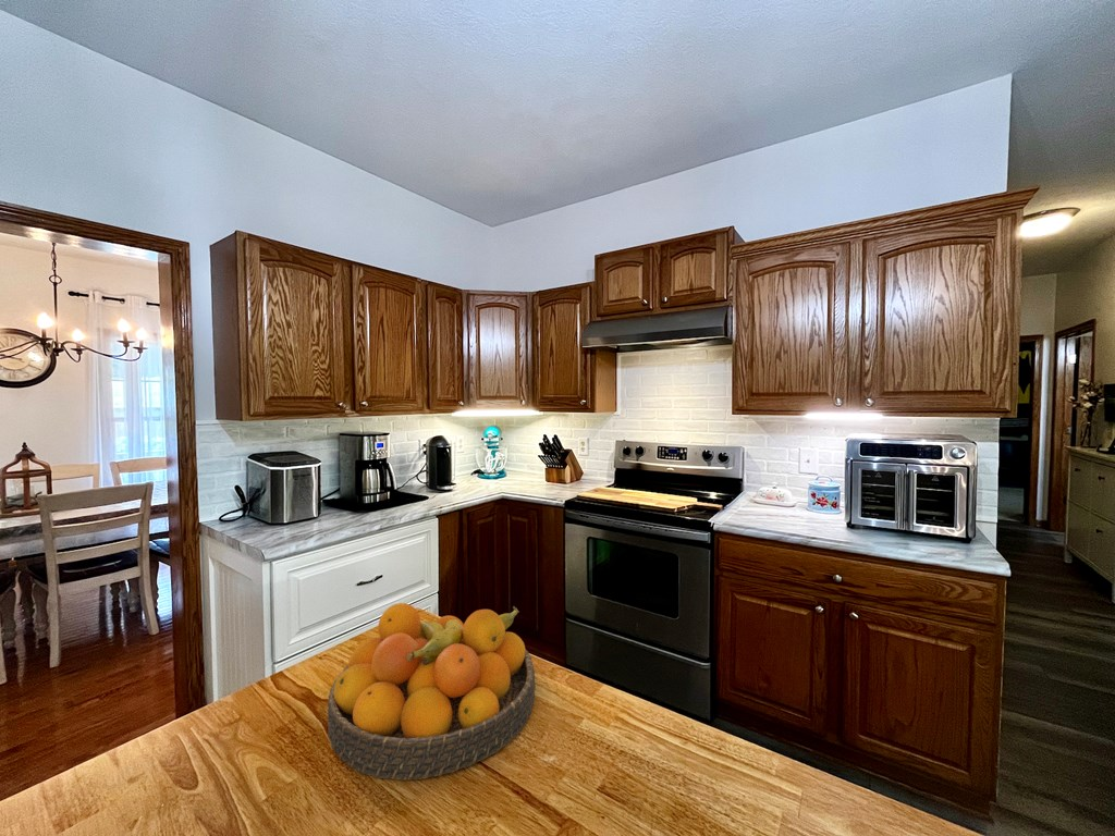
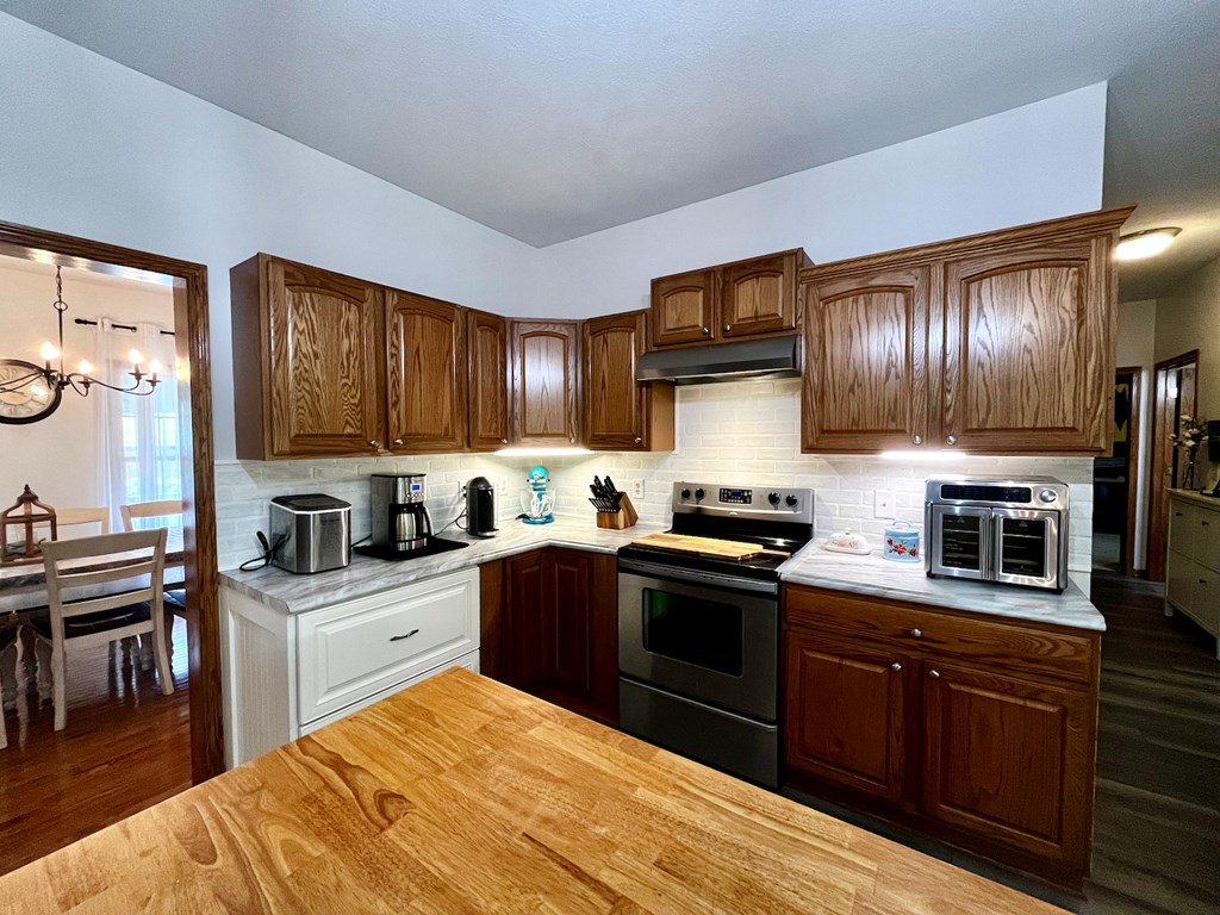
- fruit bowl [327,602,537,782]
